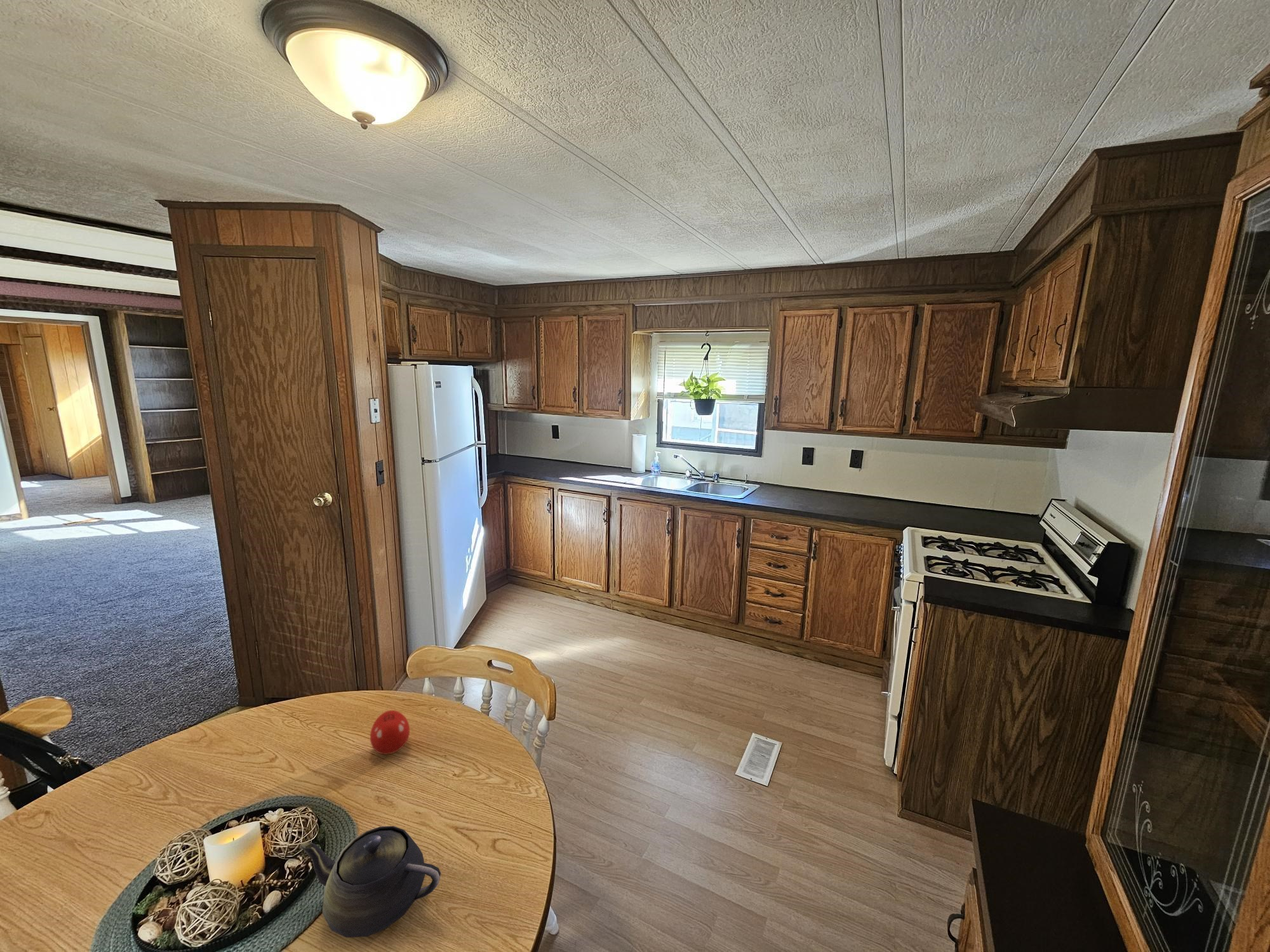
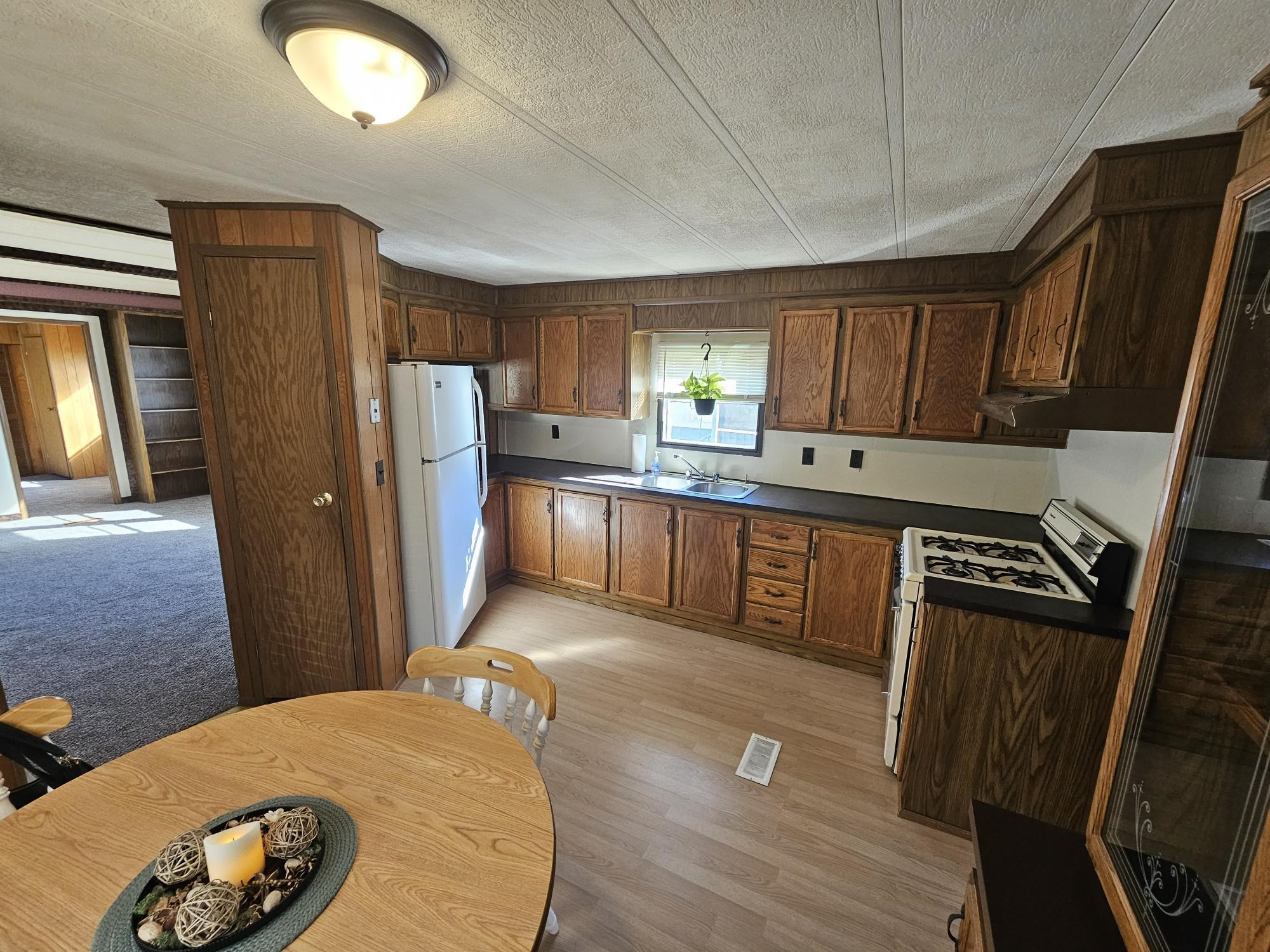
- teapot [300,826,441,938]
- fruit [370,710,410,755]
